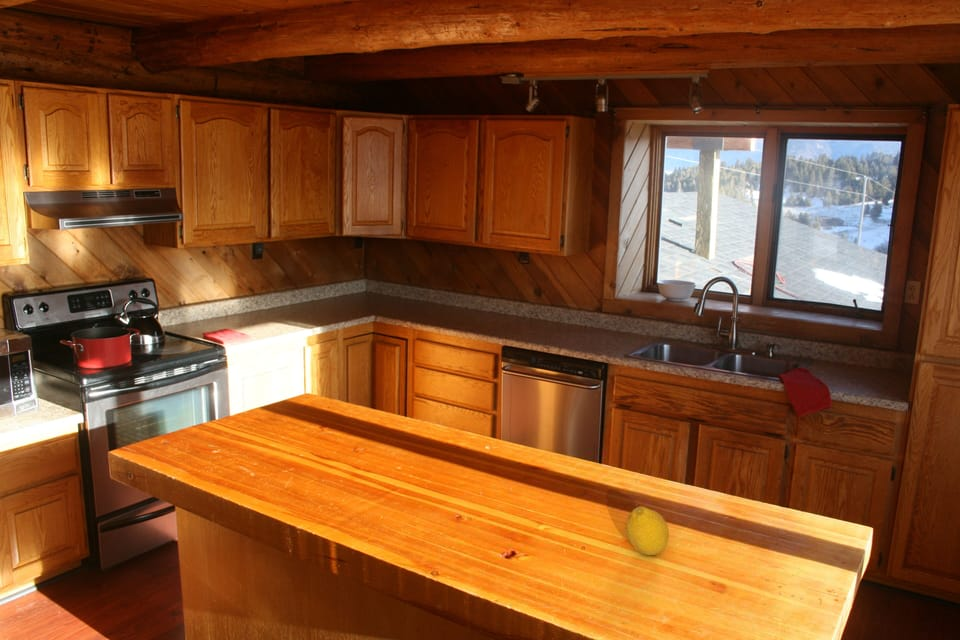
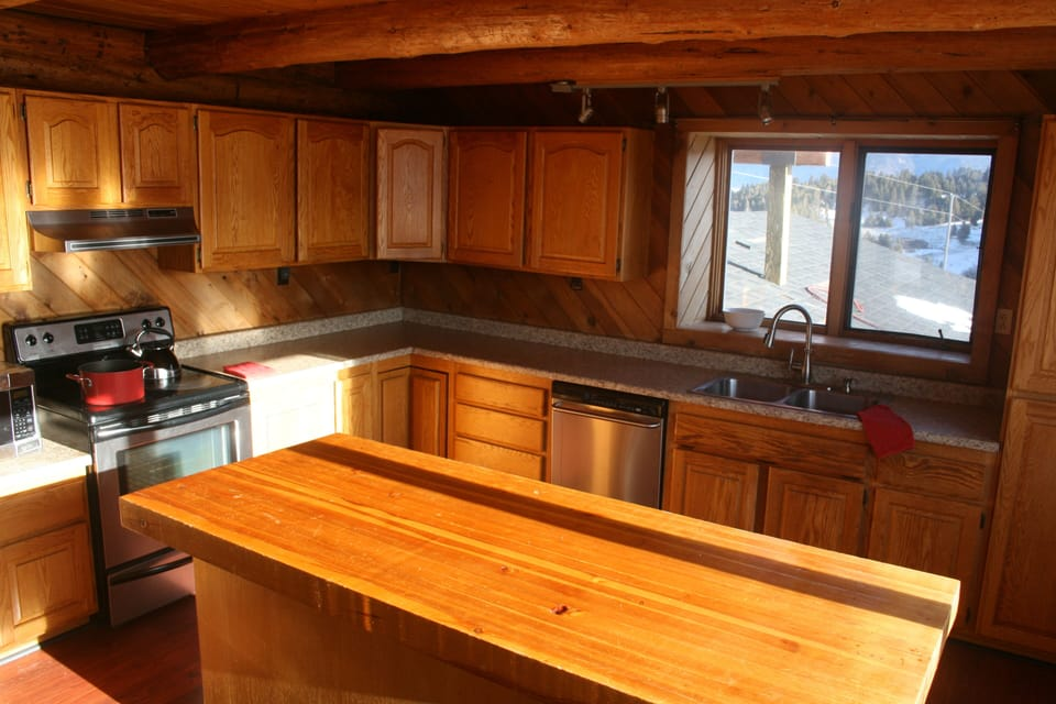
- fruit [624,505,670,556]
